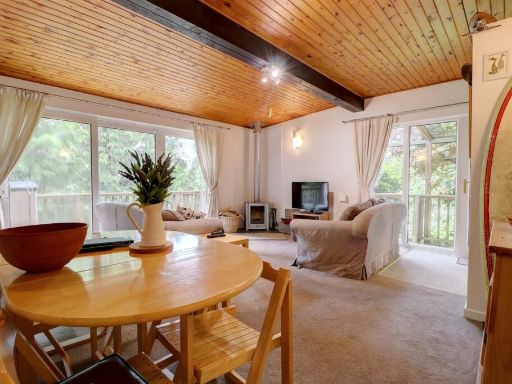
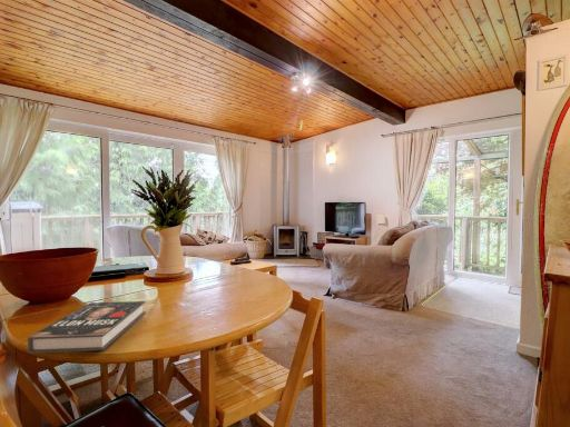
+ book [27,300,147,355]
